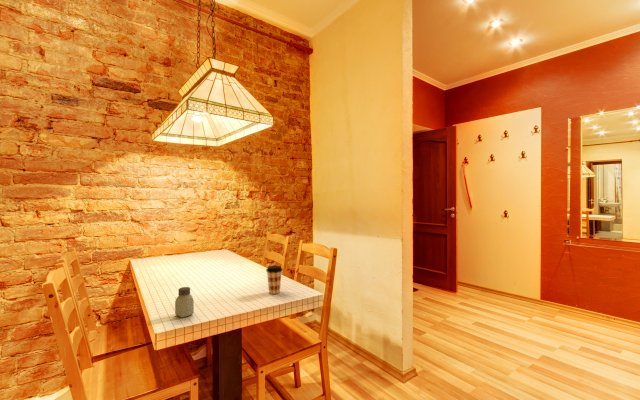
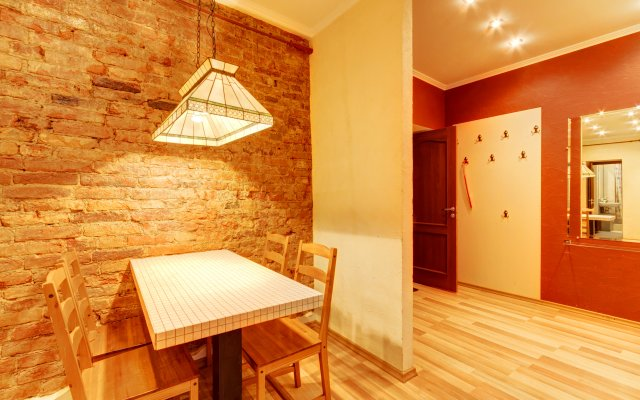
- saltshaker [174,286,195,318]
- coffee cup [265,264,284,295]
